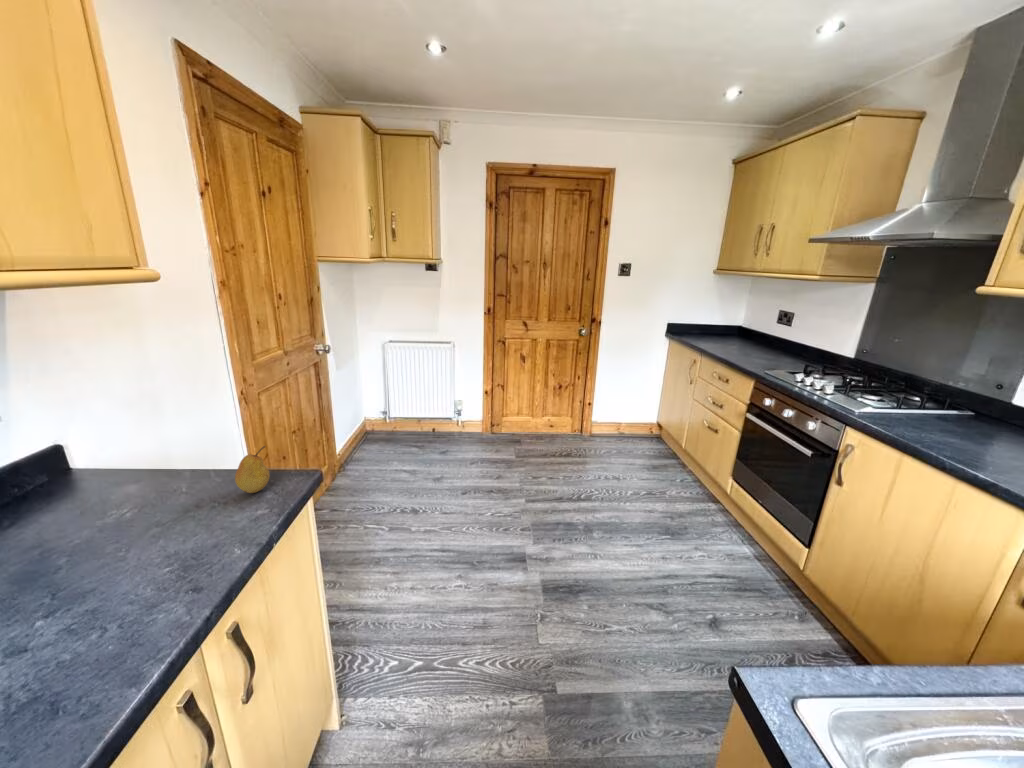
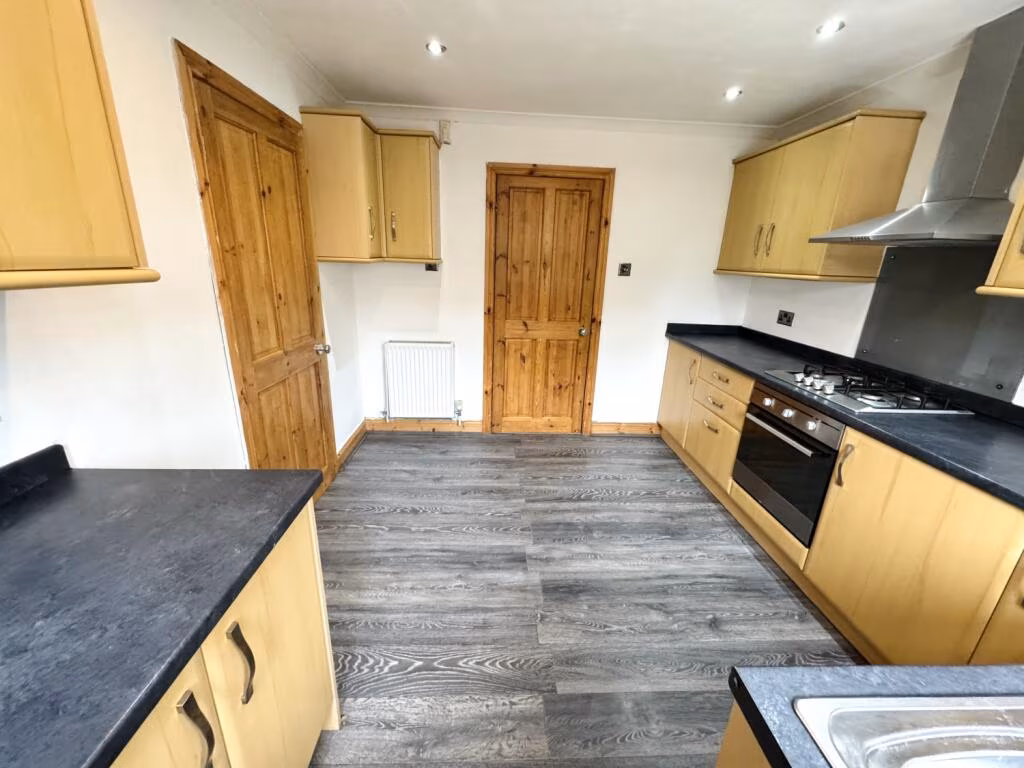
- fruit [234,445,271,494]
